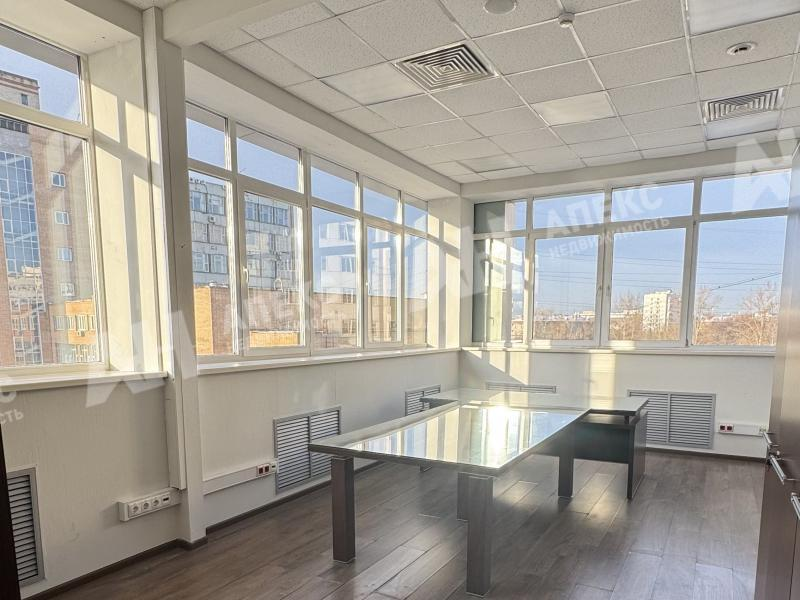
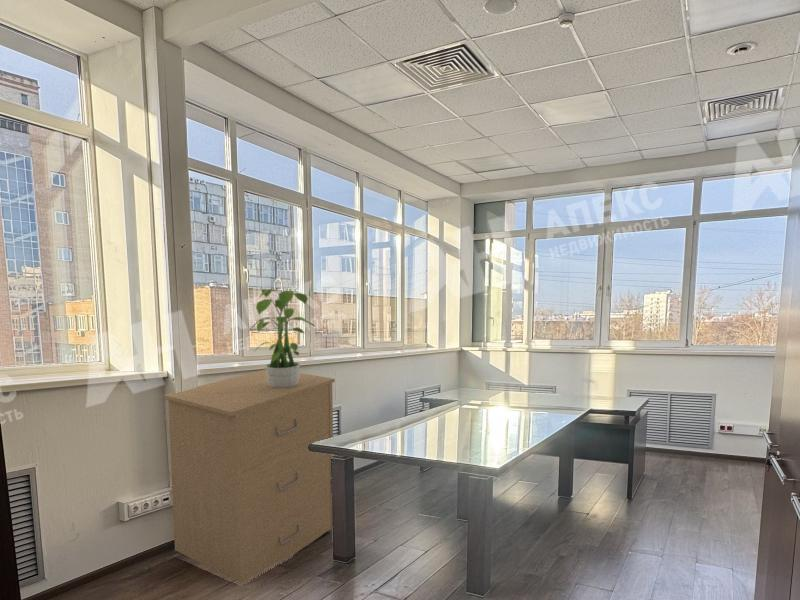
+ potted plant [247,286,317,388]
+ filing cabinet [163,369,336,583]
